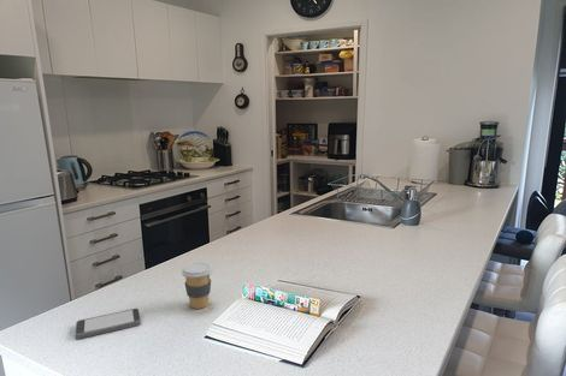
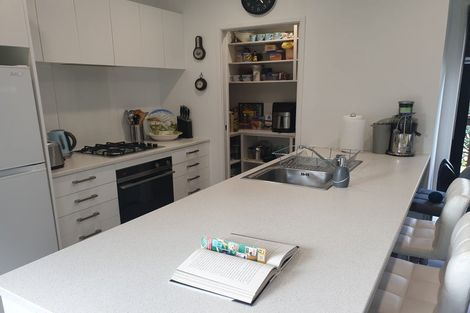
- smartphone [73,308,142,340]
- coffee cup [181,262,213,310]
